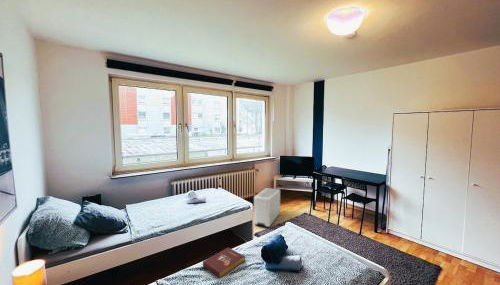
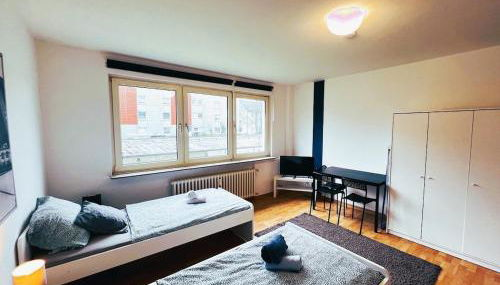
- book [202,246,246,279]
- air purifier [253,187,281,228]
